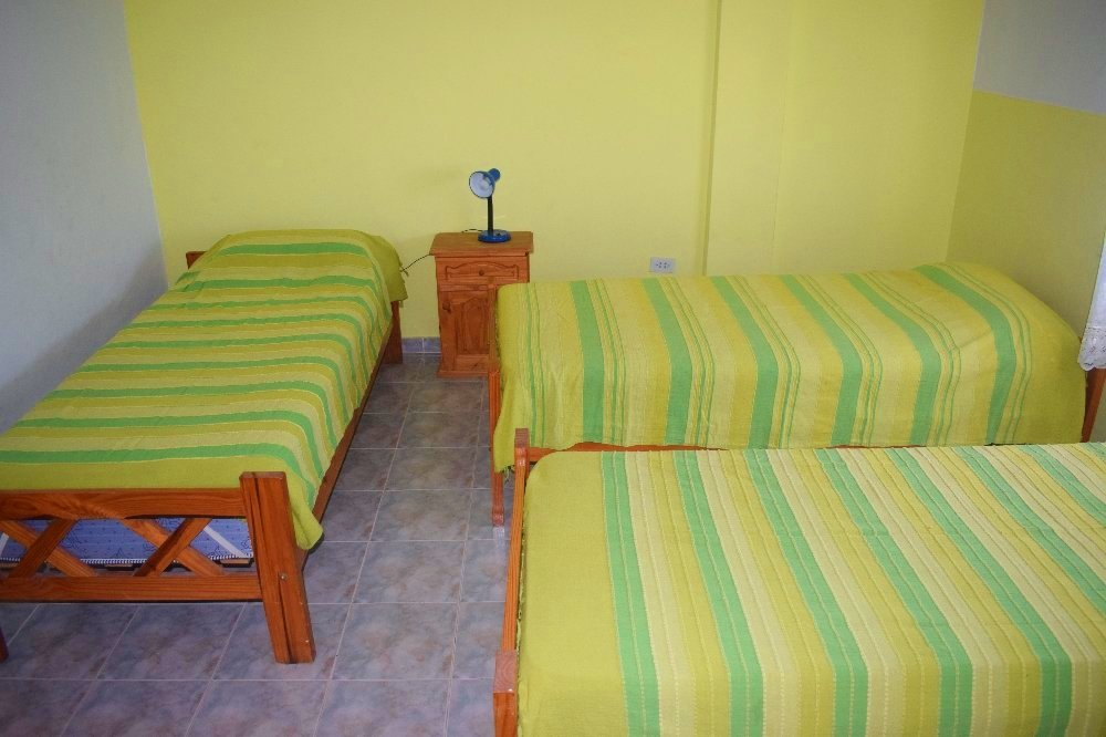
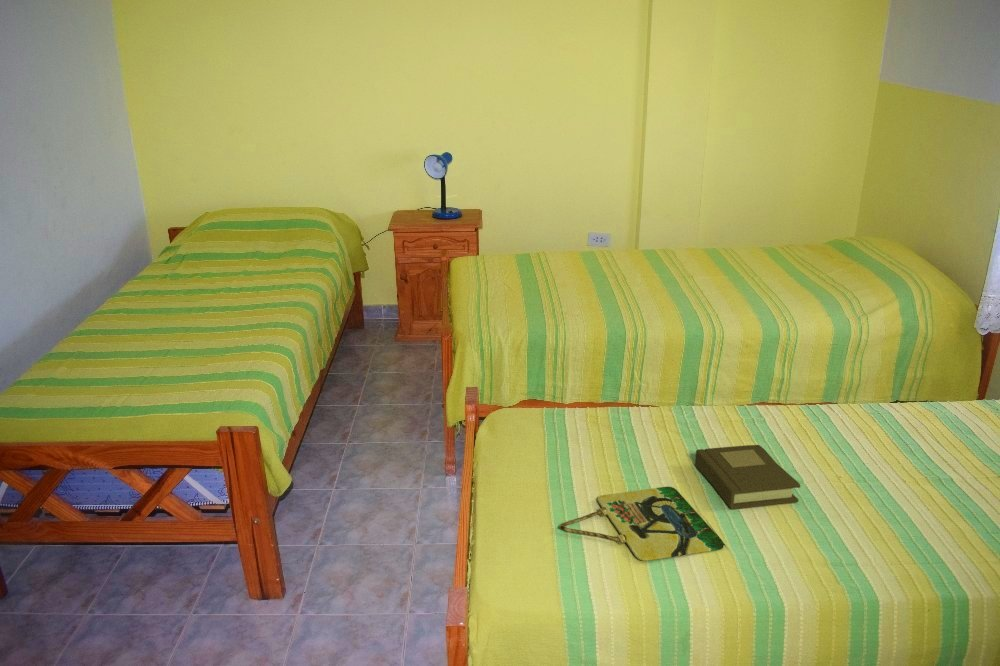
+ book [694,444,801,510]
+ home sign [559,486,725,562]
